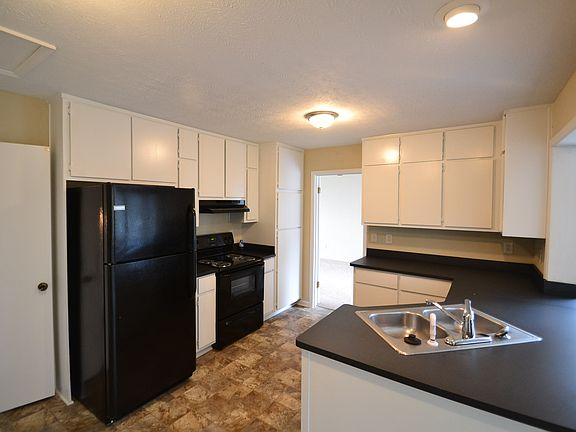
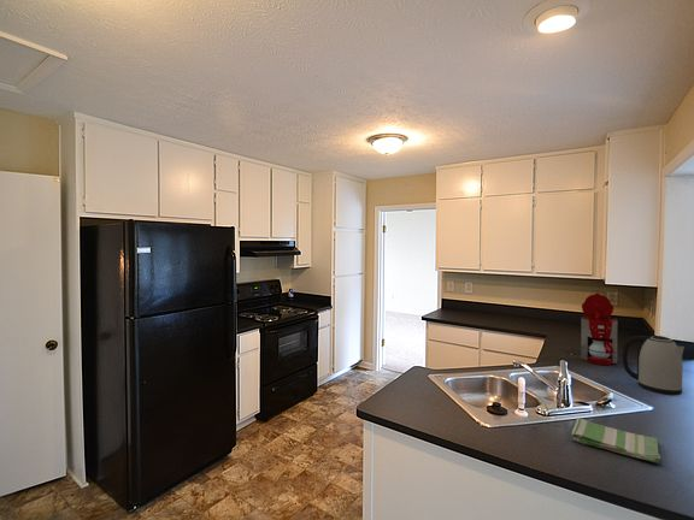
+ kettle [622,335,686,396]
+ coffee maker [565,292,618,366]
+ dish towel [570,416,661,465]
